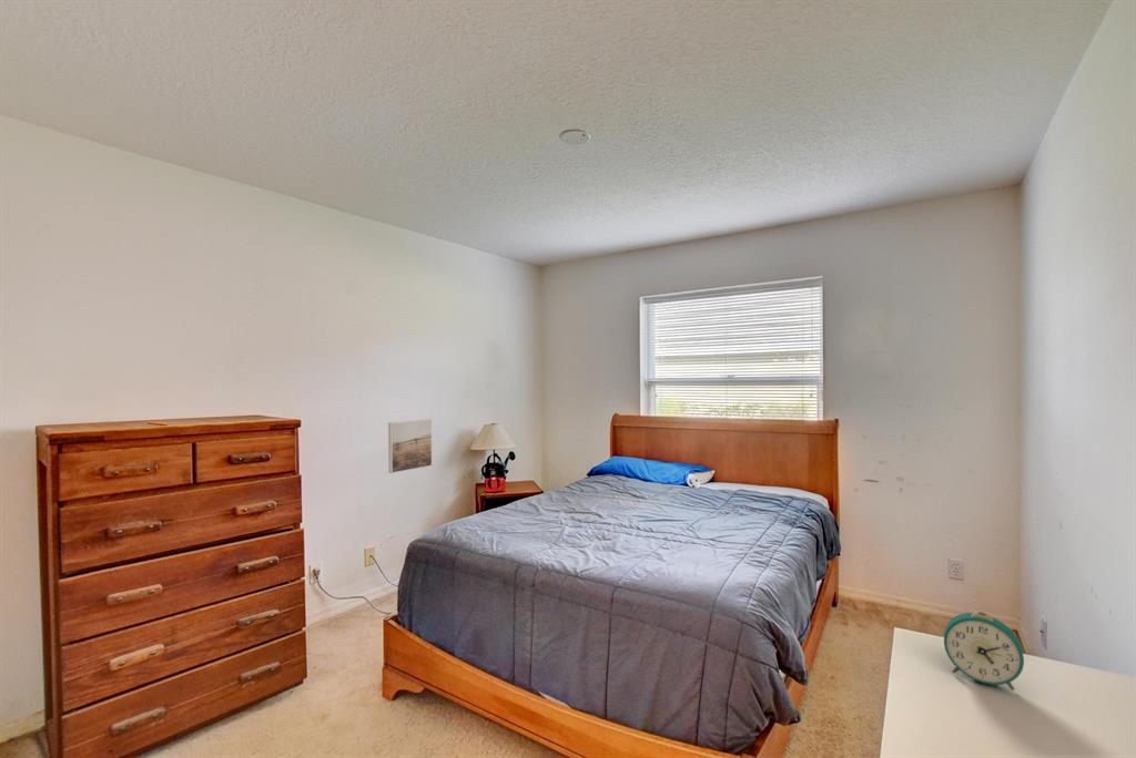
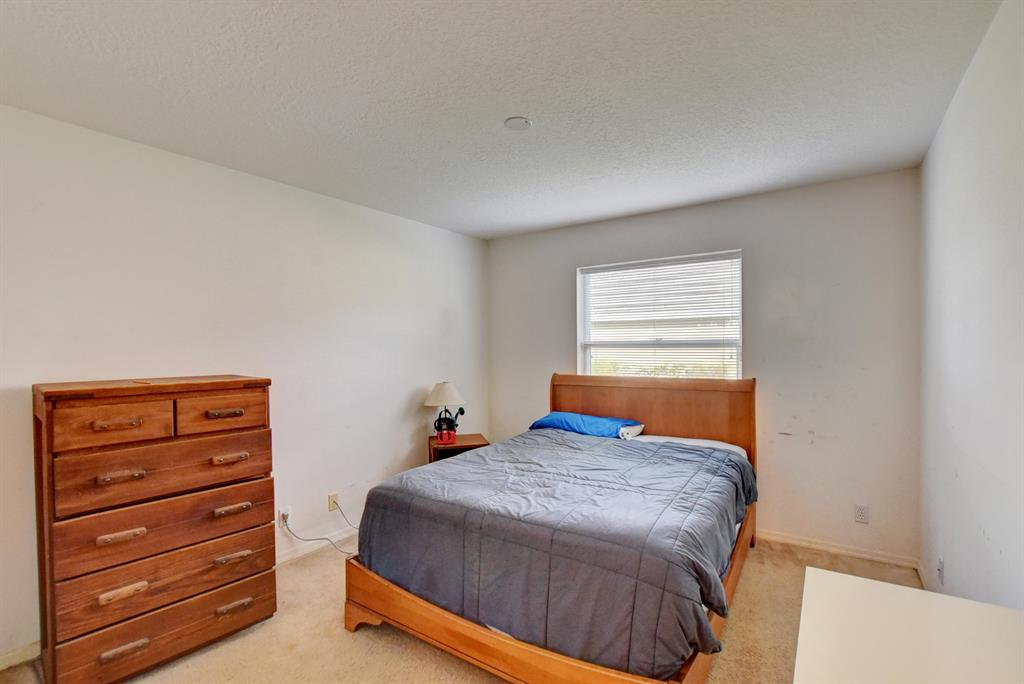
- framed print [387,418,433,474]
- alarm clock [943,611,1025,692]
